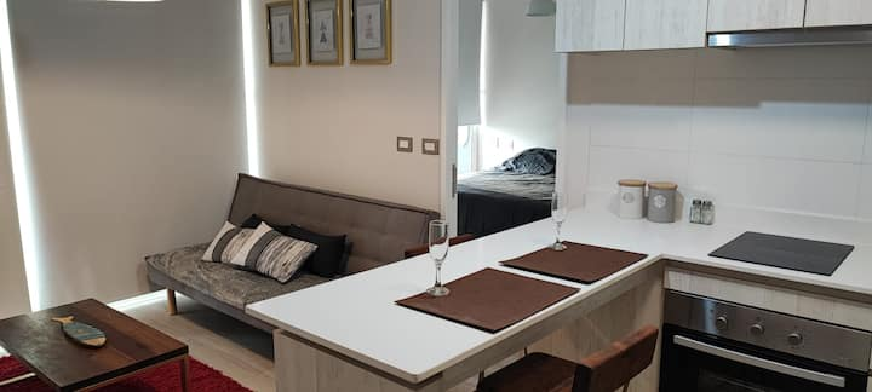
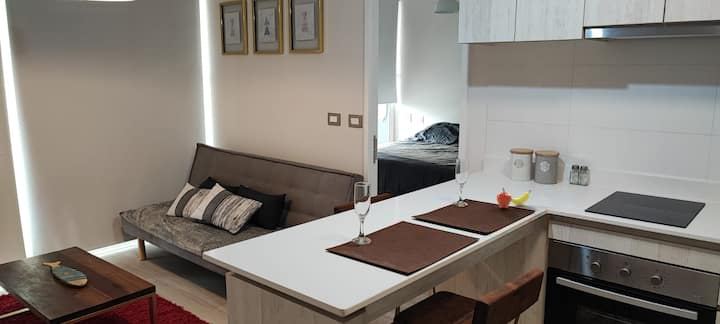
+ fruit [496,187,532,209]
